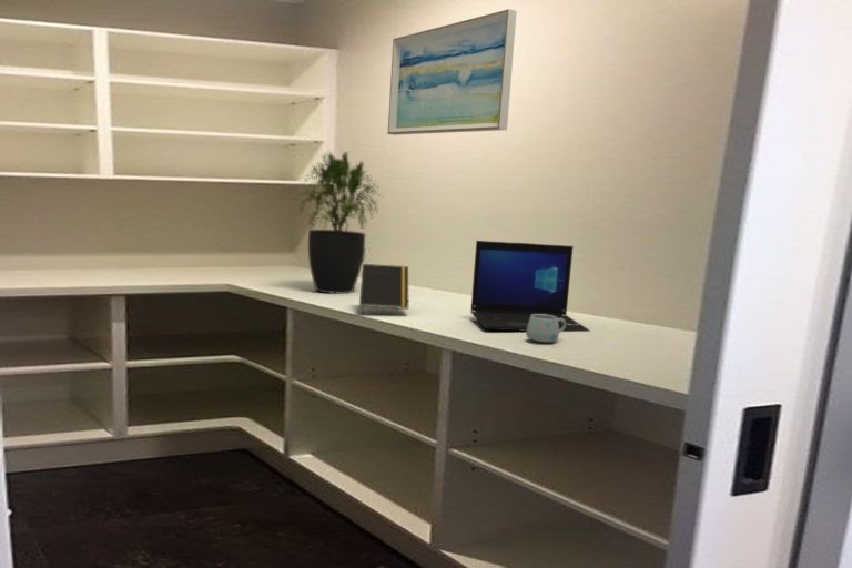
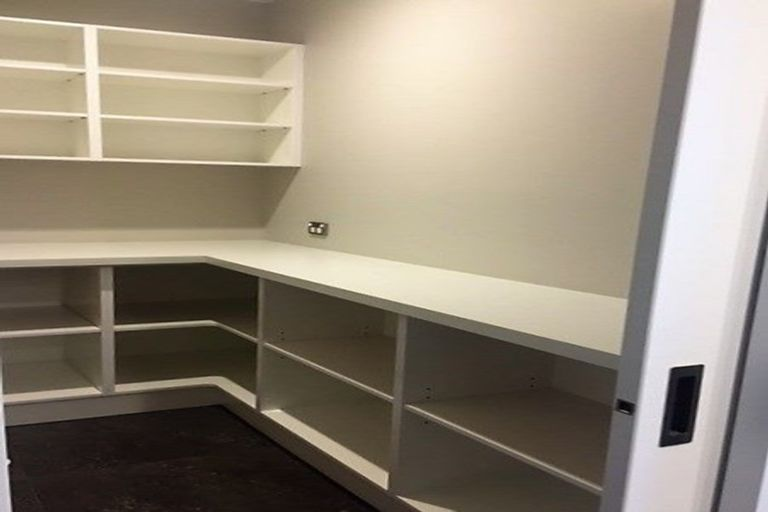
- mug [525,314,566,344]
- potted plant [291,150,384,295]
- wall art [386,8,518,136]
- laptop [469,240,592,333]
- notepad [358,263,409,316]
